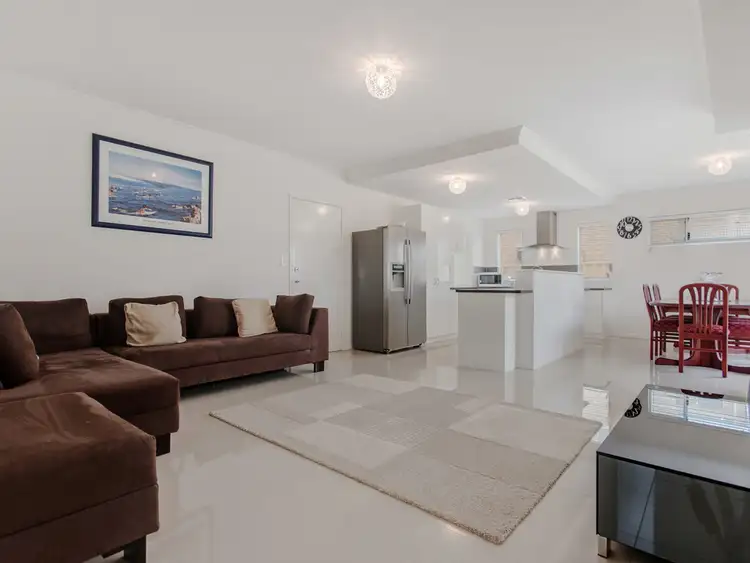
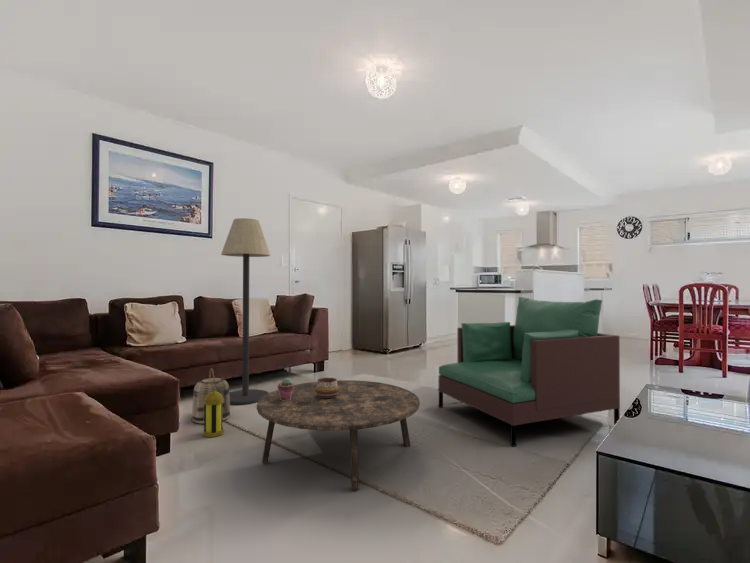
+ armchair [438,296,621,448]
+ potted succulent [277,377,295,401]
+ basket [191,367,232,425]
+ decorative bowl [315,377,339,398]
+ floor lamp [220,217,271,405]
+ lantern [202,385,224,438]
+ coffee table [256,379,421,491]
